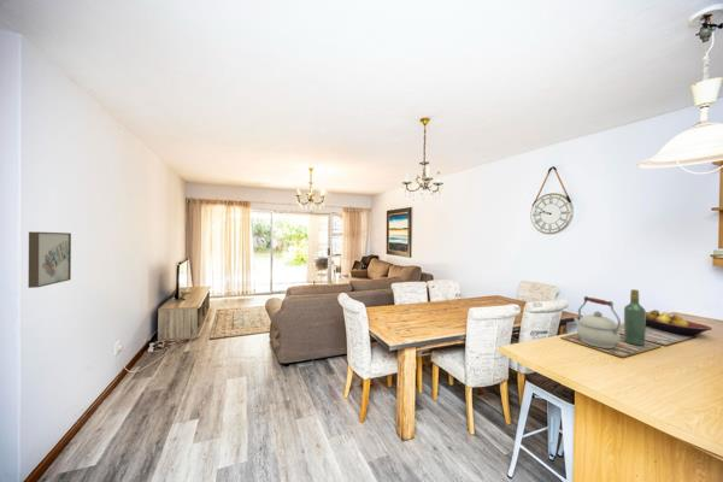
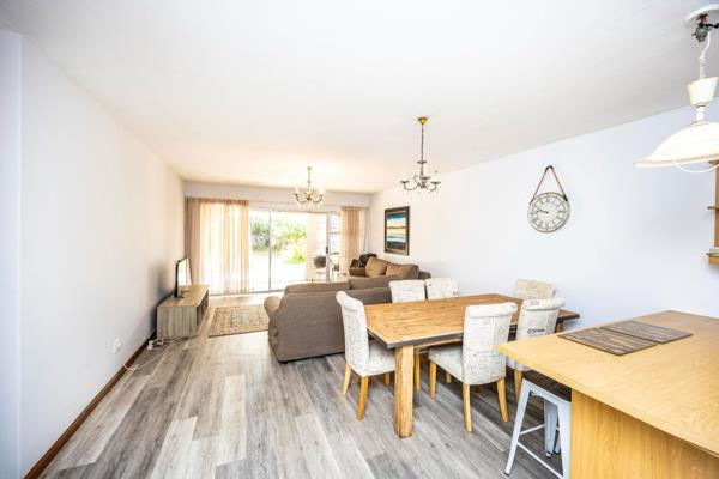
- wine bottle [623,288,647,347]
- kettle [572,295,622,349]
- wall art [28,230,72,289]
- fruit bowl [646,308,713,337]
